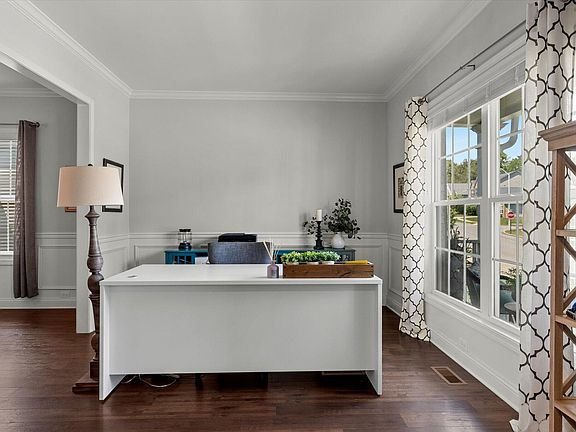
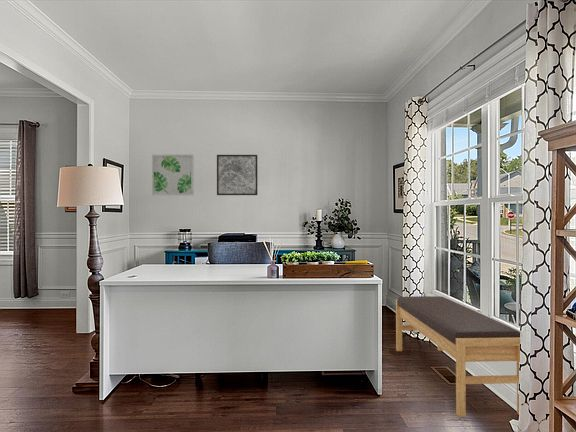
+ bench [395,295,521,418]
+ wall art [216,154,258,196]
+ wall art [151,154,194,196]
